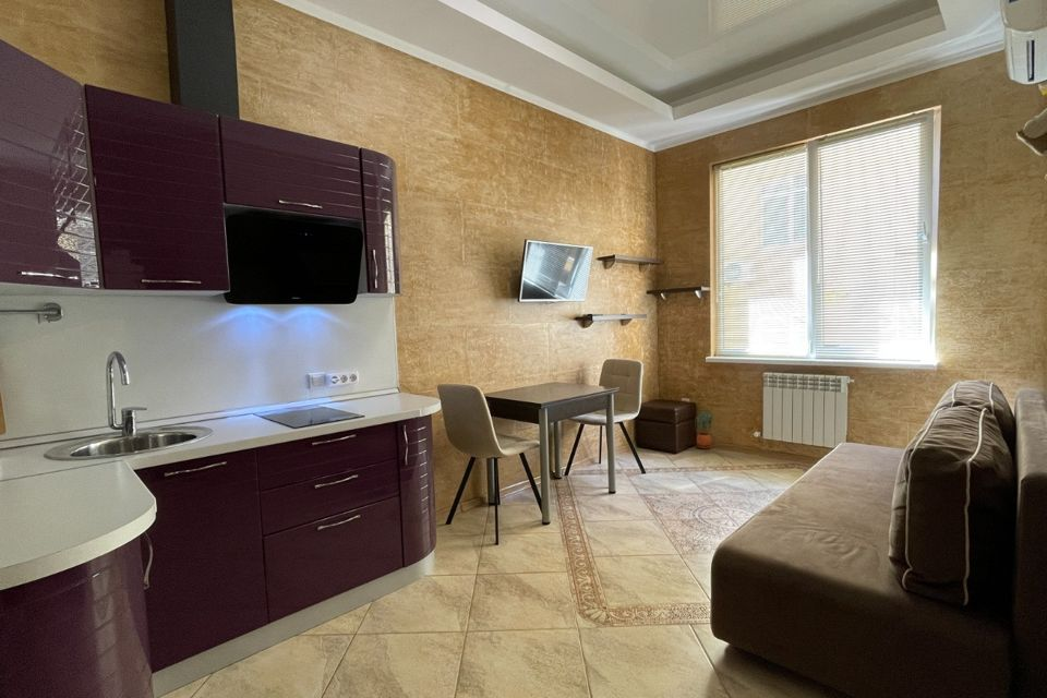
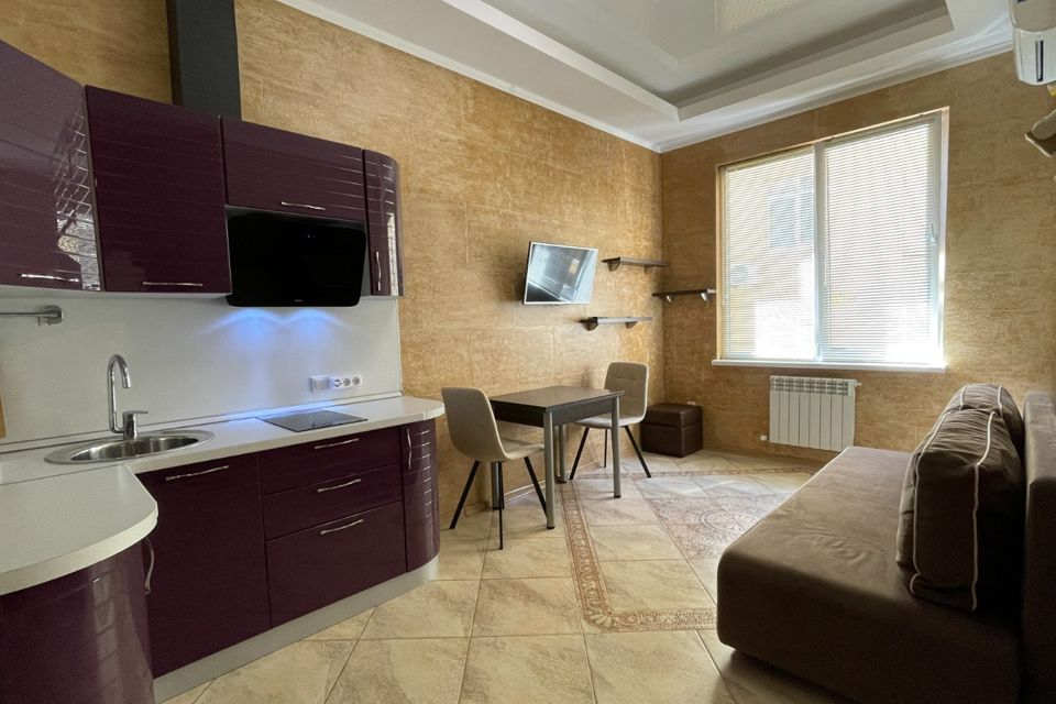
- potted plant [694,410,714,449]
